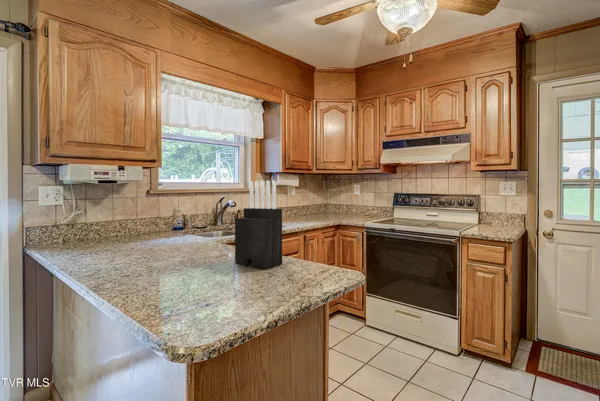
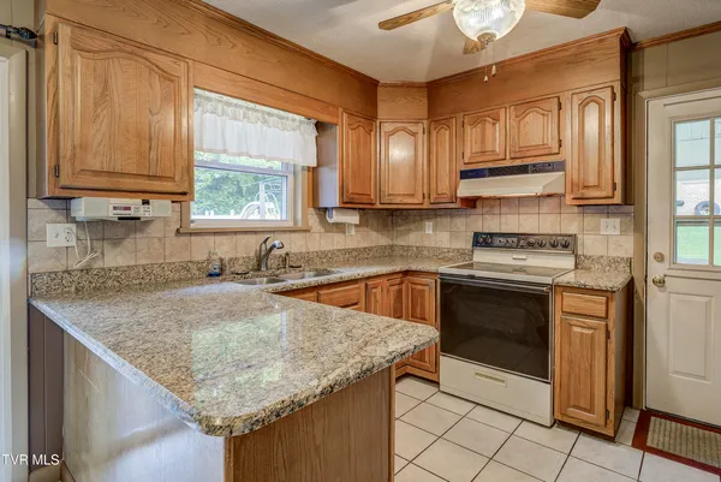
- knife block [234,179,283,270]
